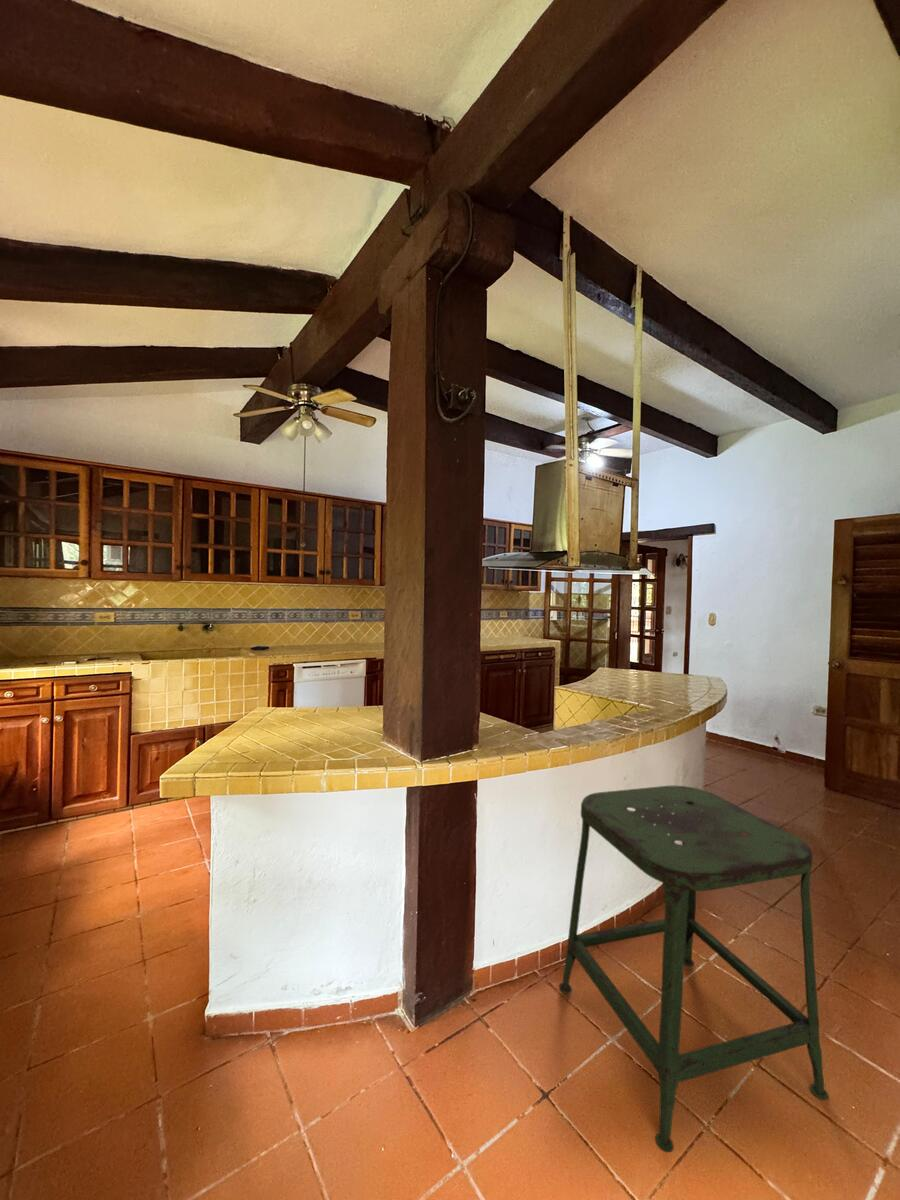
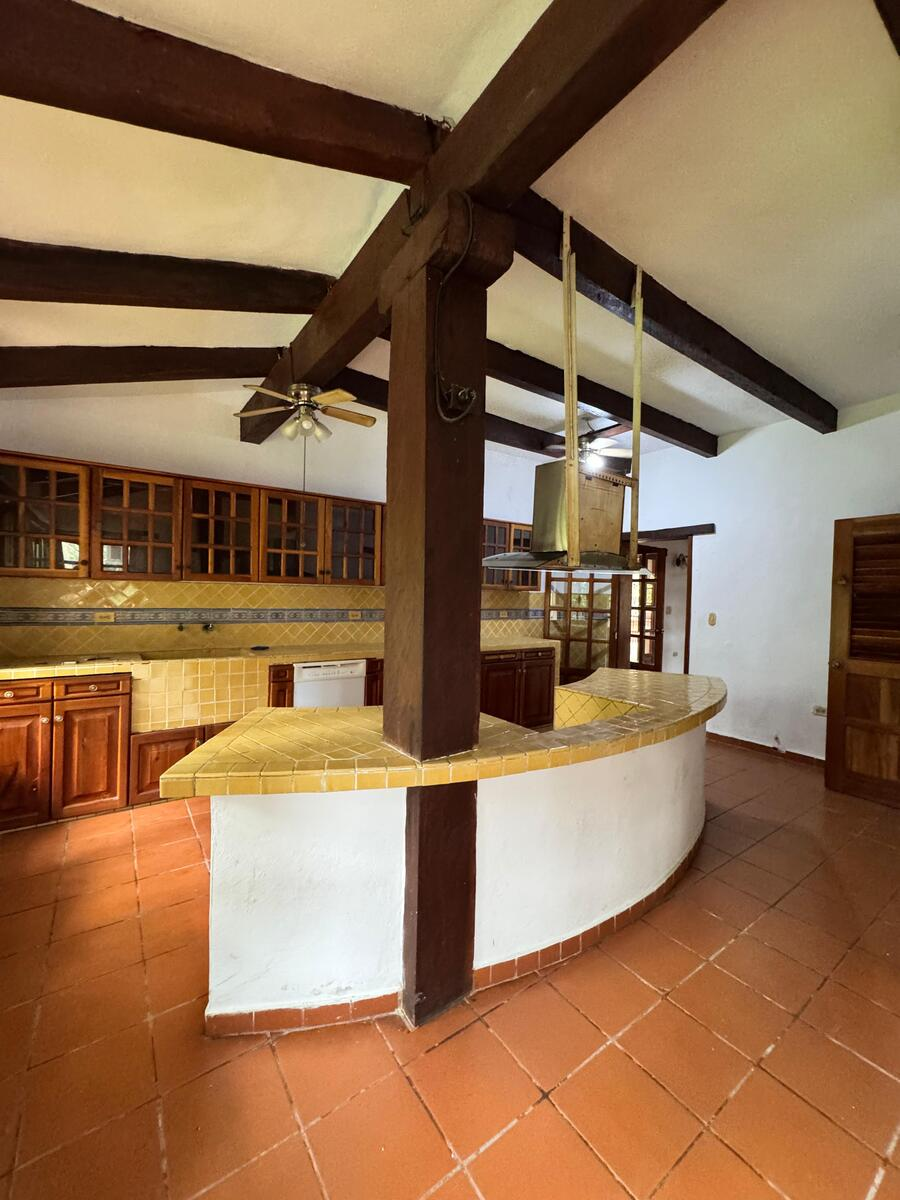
- stool [558,785,830,1153]
